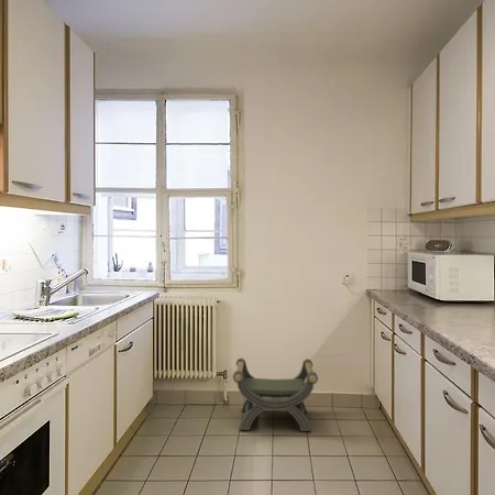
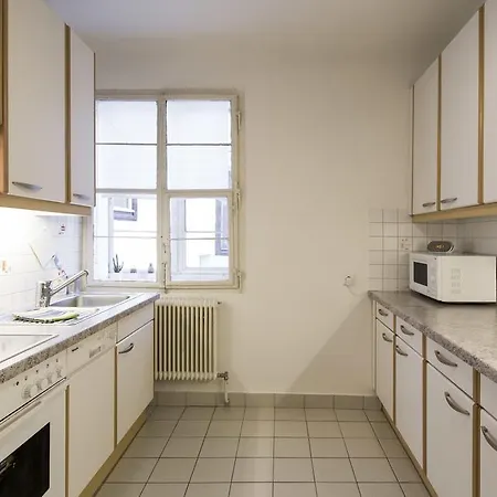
- stool [232,356,319,432]
